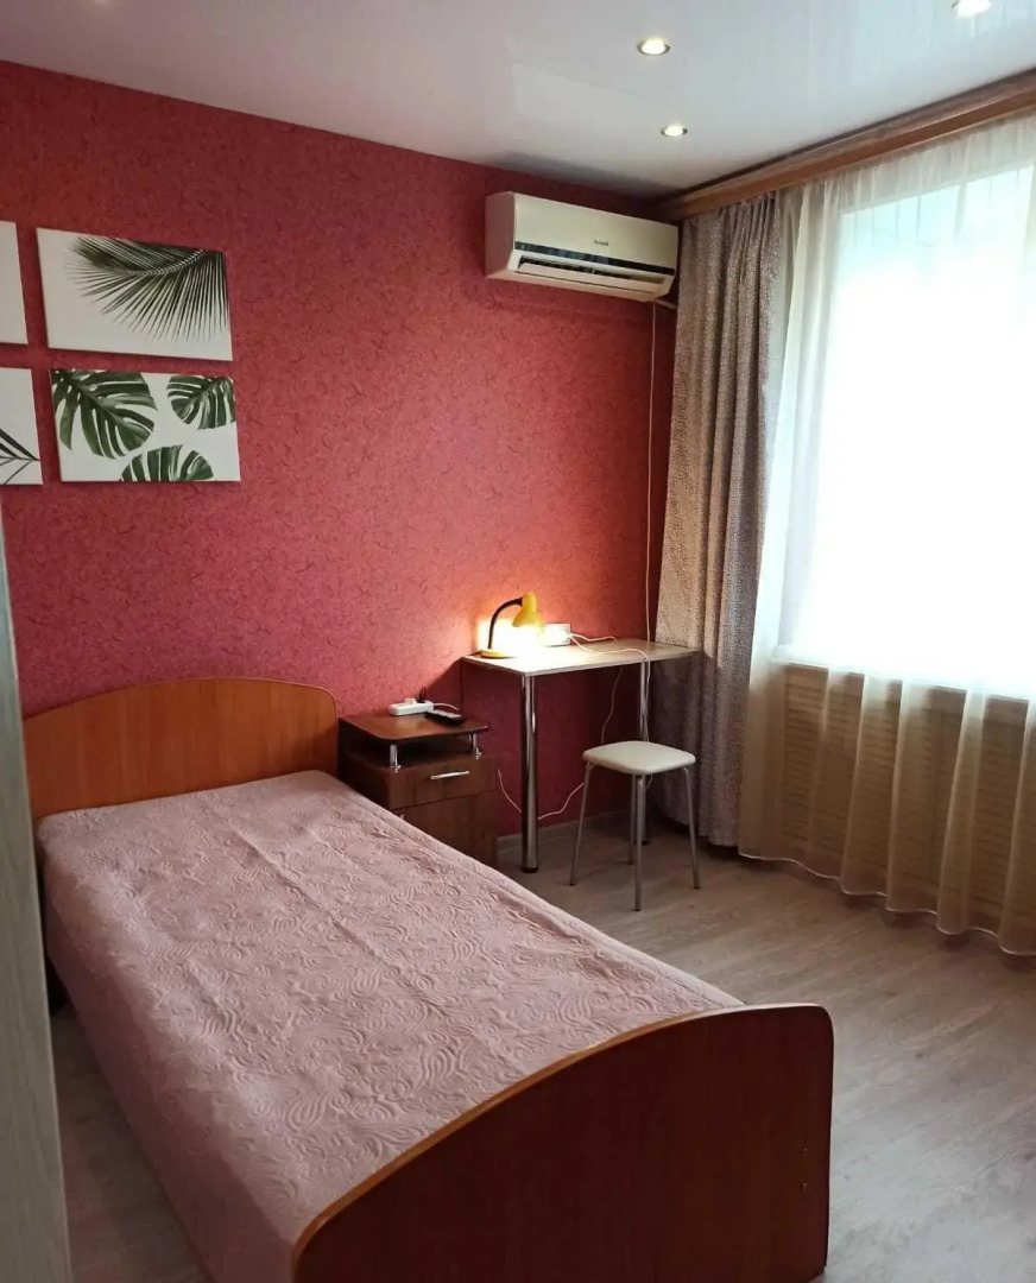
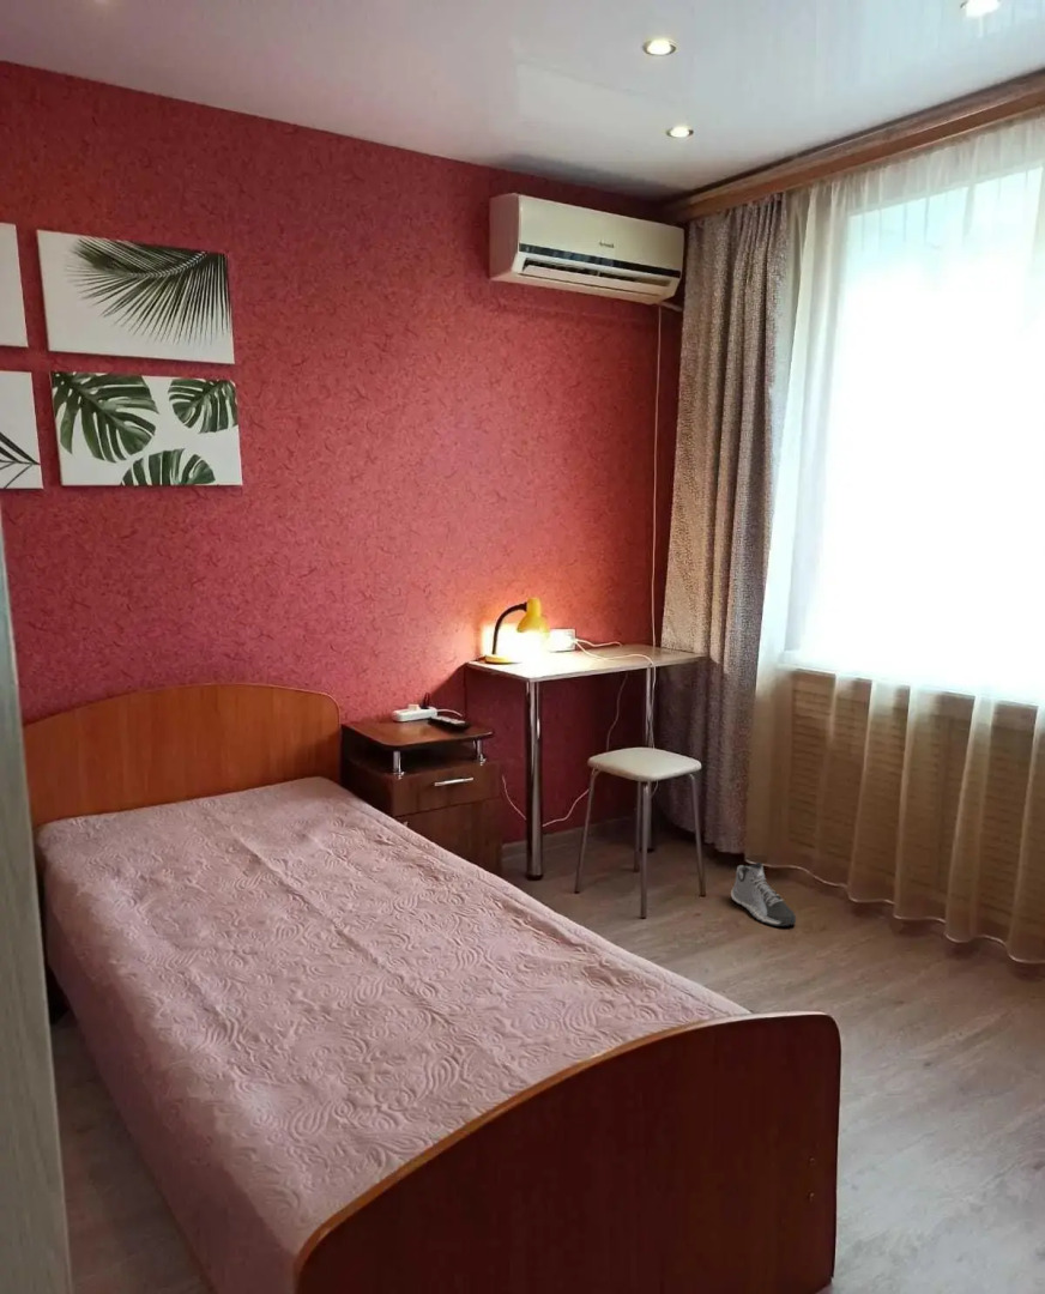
+ sneaker [730,860,797,927]
